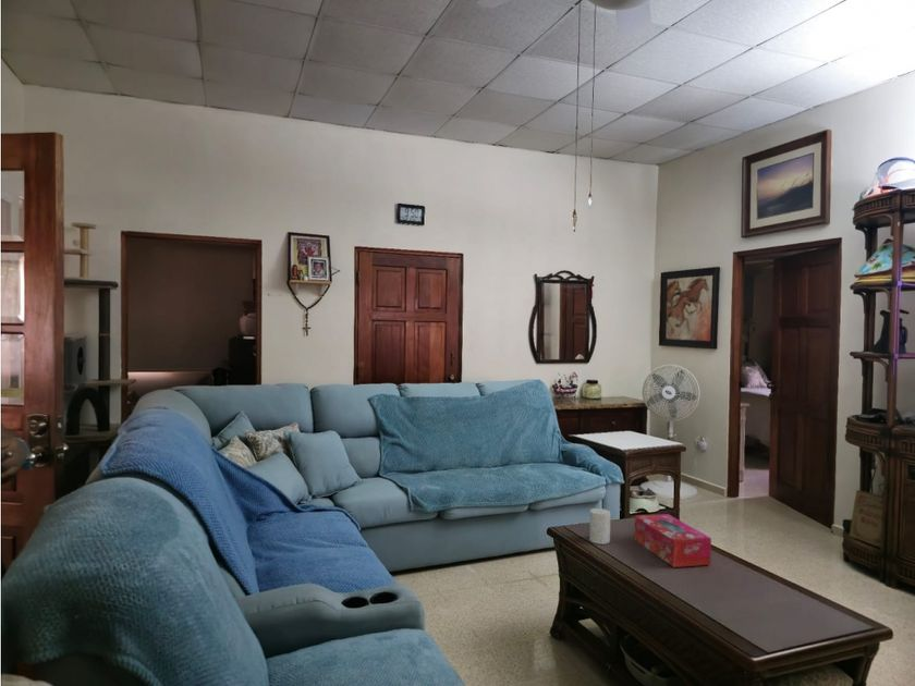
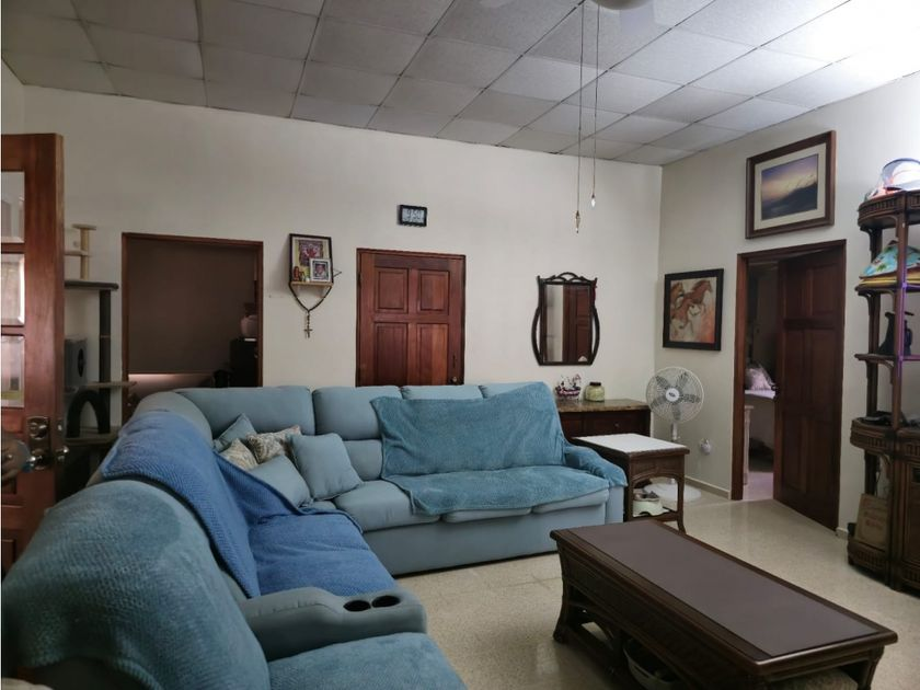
- cup [588,507,611,546]
- tissue box [634,513,712,568]
